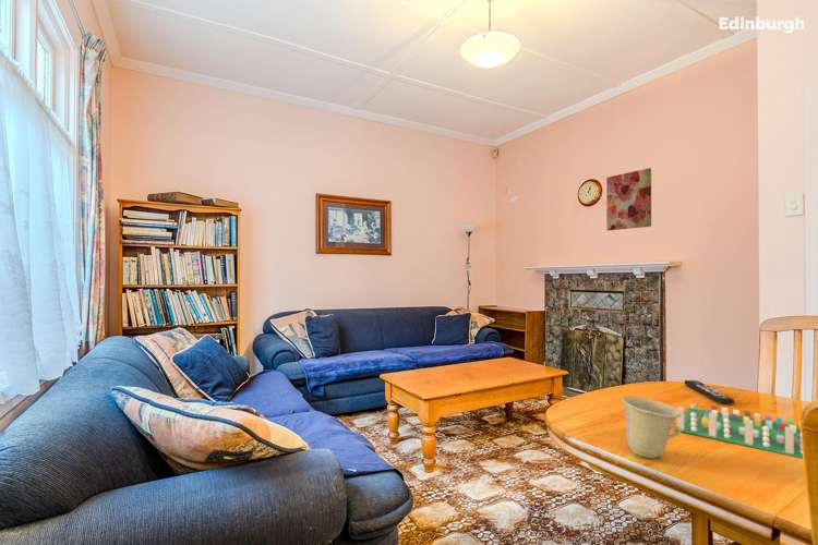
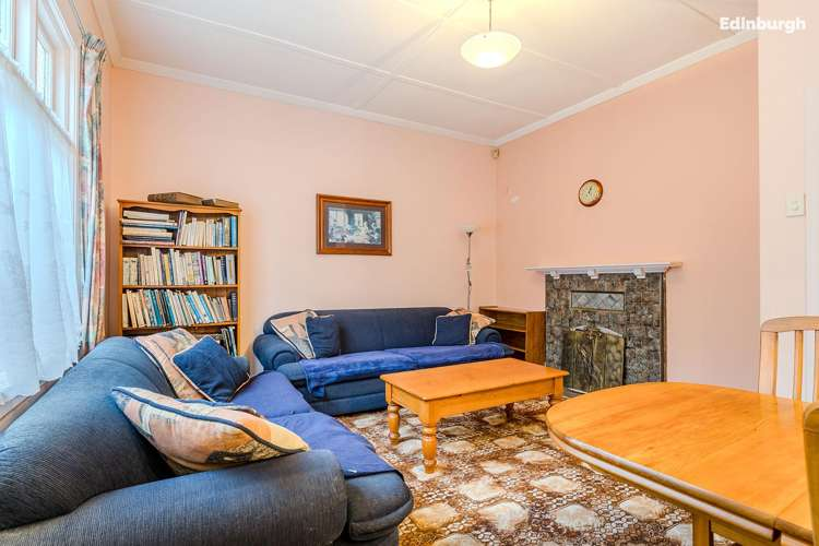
- remote control [684,379,735,404]
- board game [673,402,804,459]
- wall art [605,167,652,231]
- cup [621,396,682,459]
